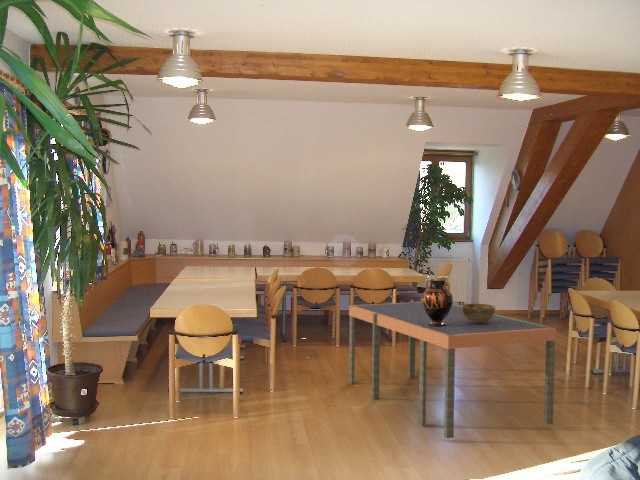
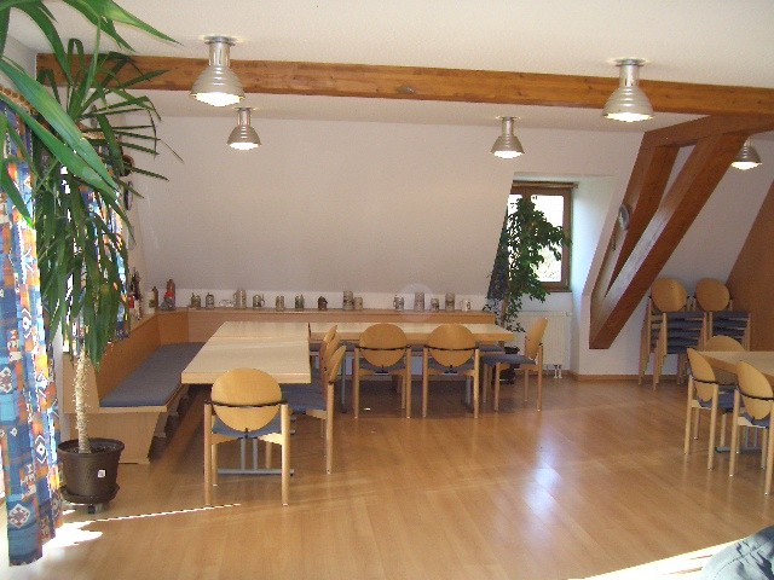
- vase [421,275,454,327]
- dining table [348,297,557,439]
- decorative bowl [461,303,496,323]
